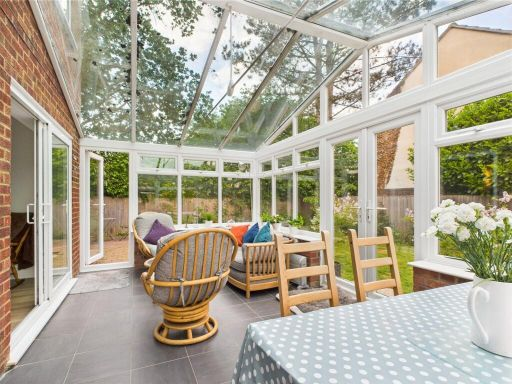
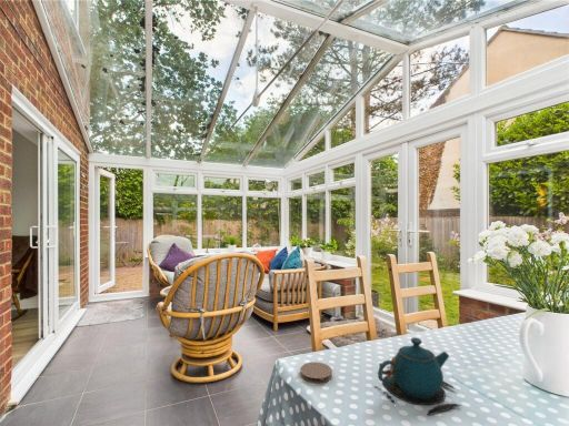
+ coaster [299,361,333,384]
+ teapot [371,336,463,417]
